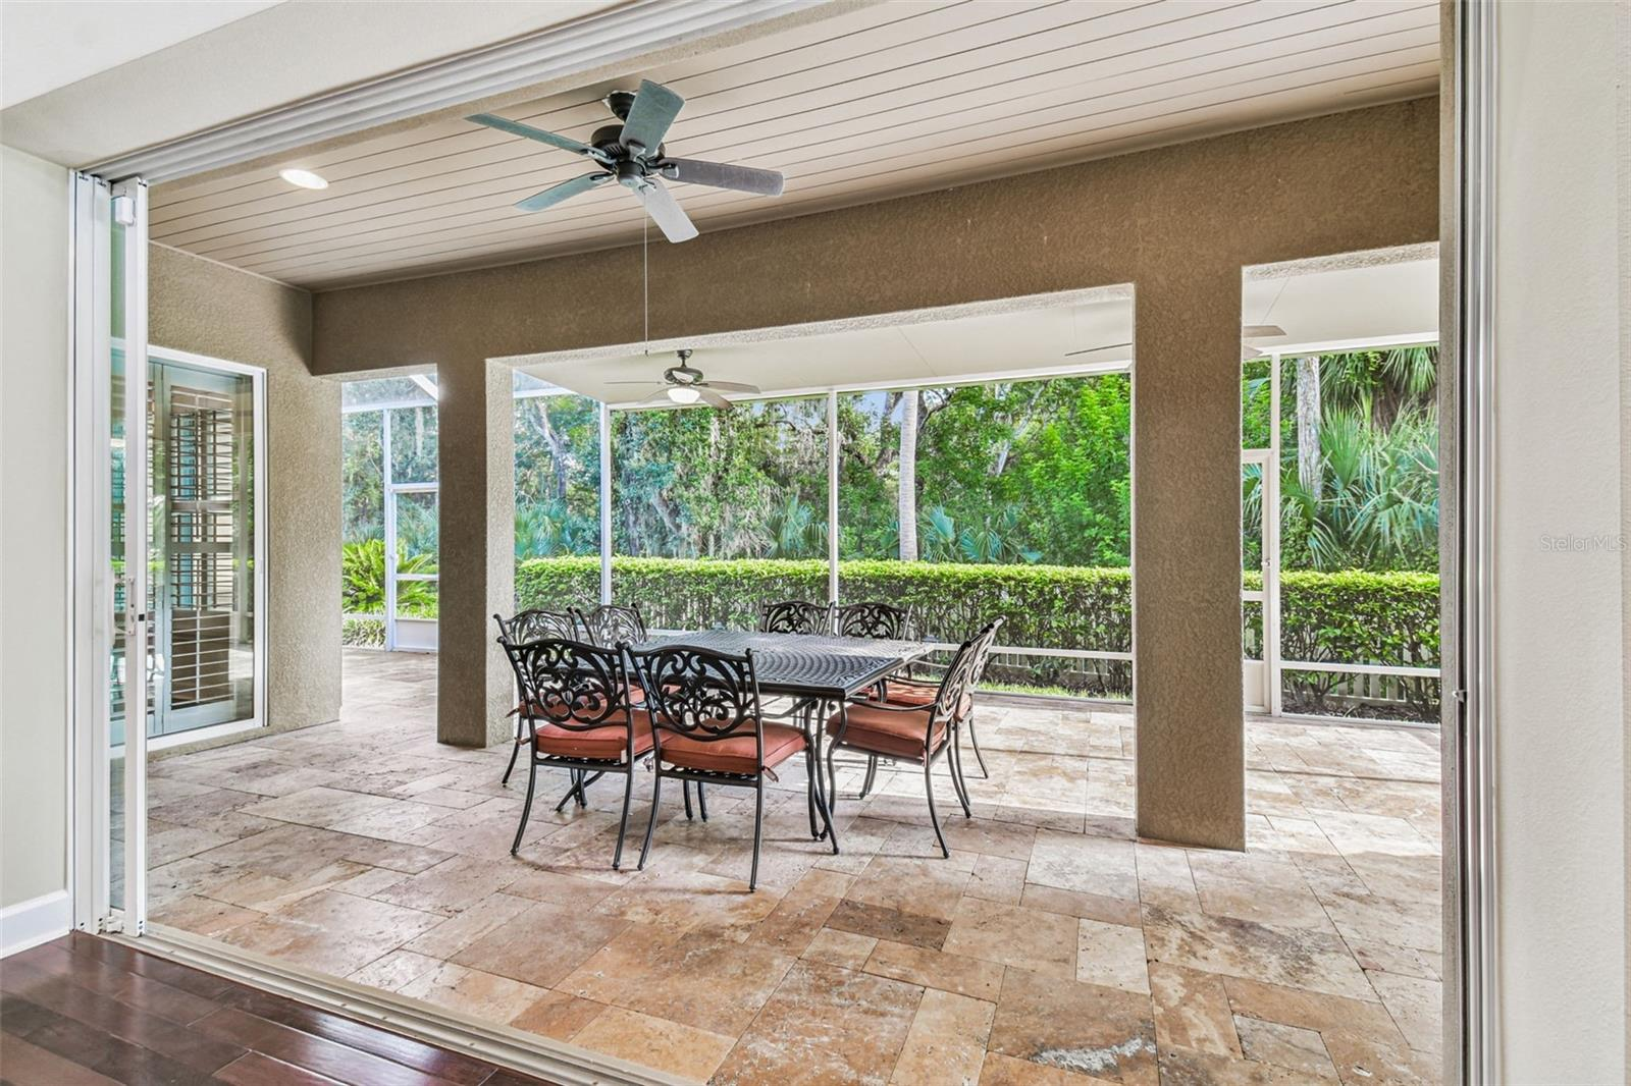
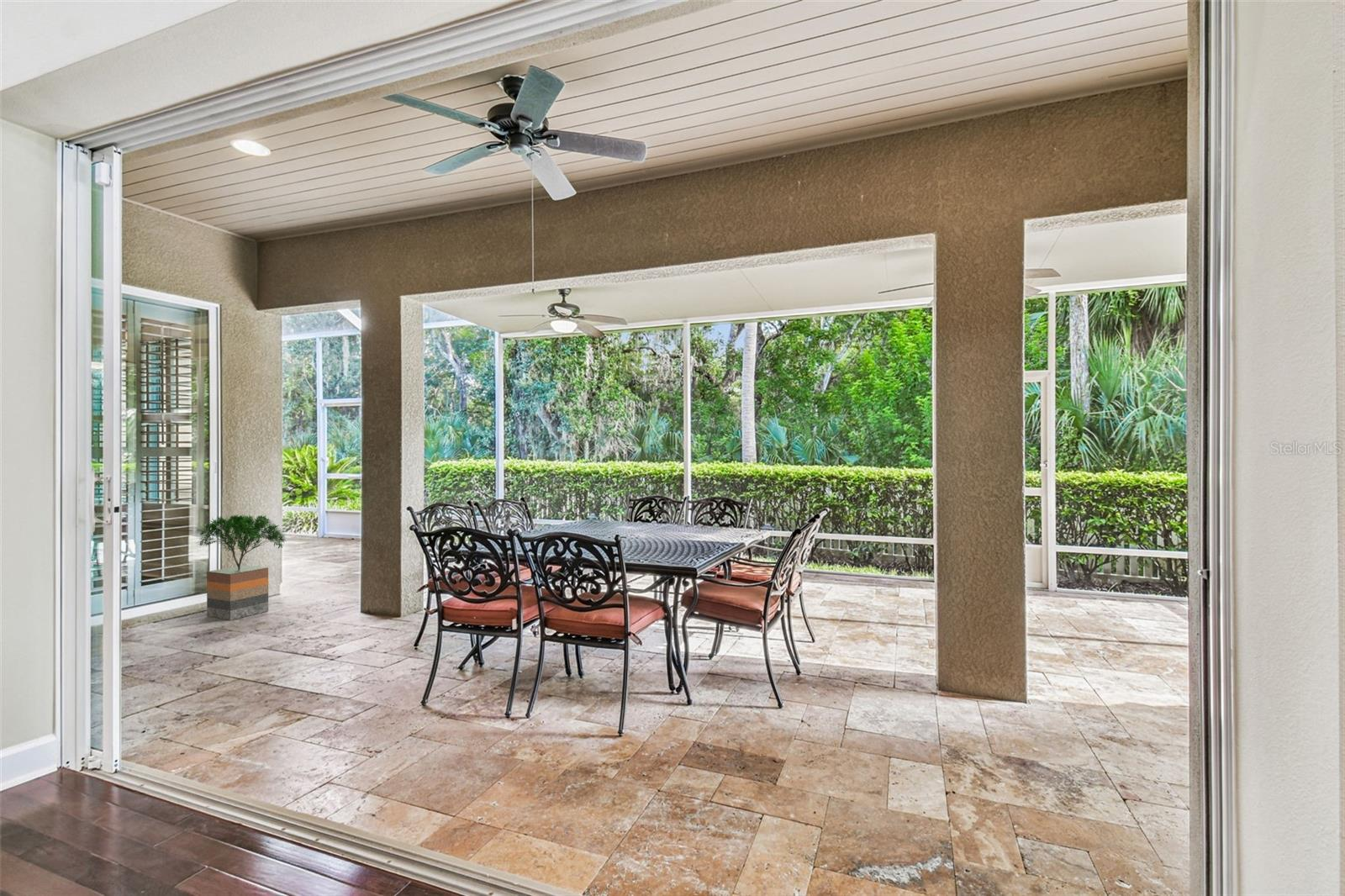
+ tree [195,514,287,621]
